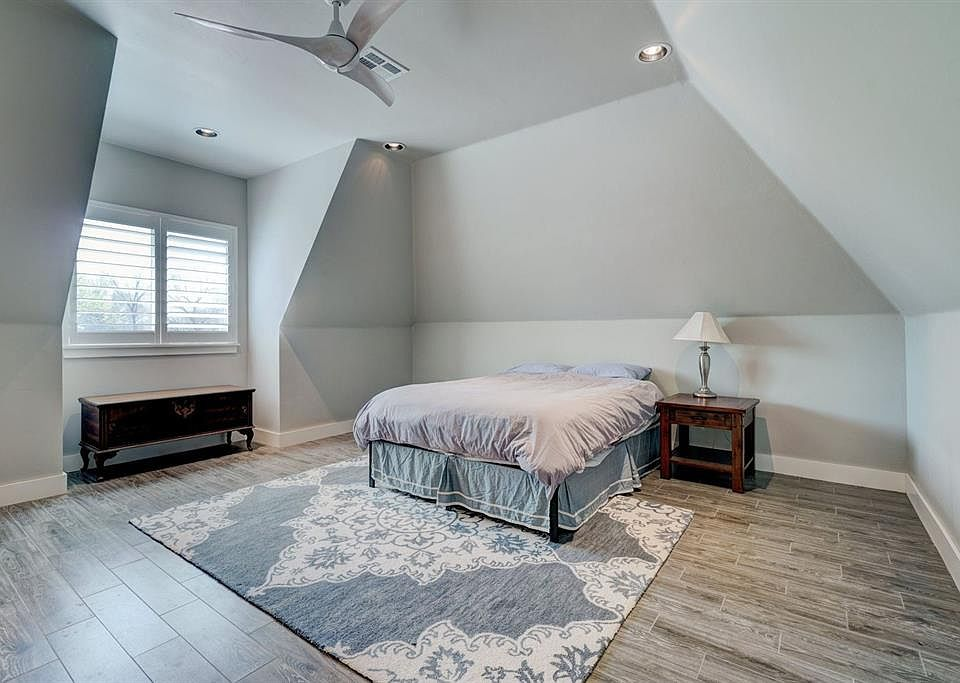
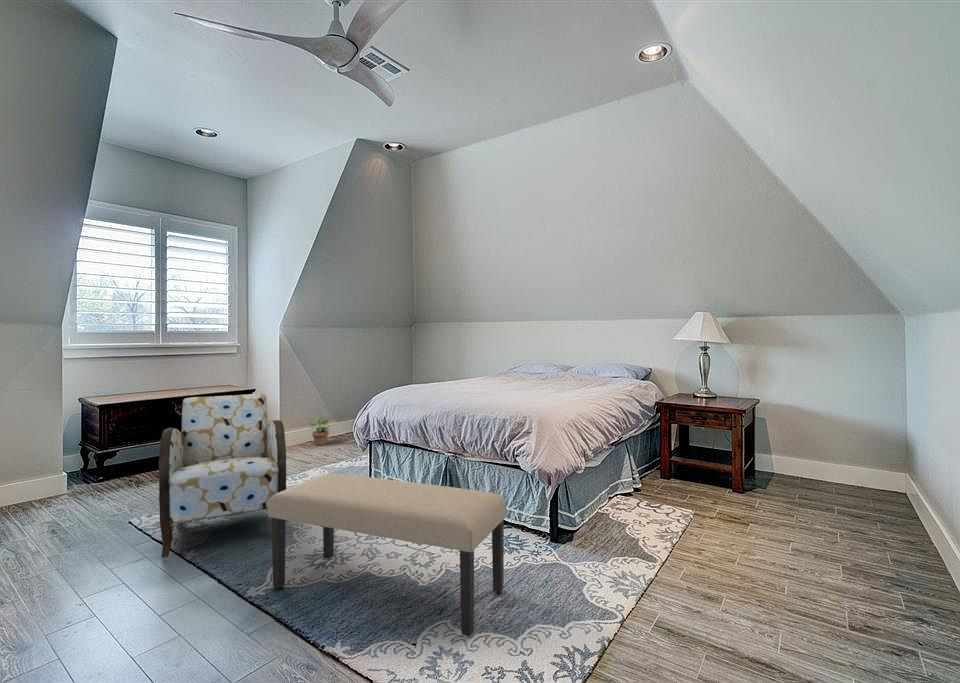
+ armchair [158,393,287,559]
+ potted plant [307,414,332,446]
+ bench [267,473,508,637]
